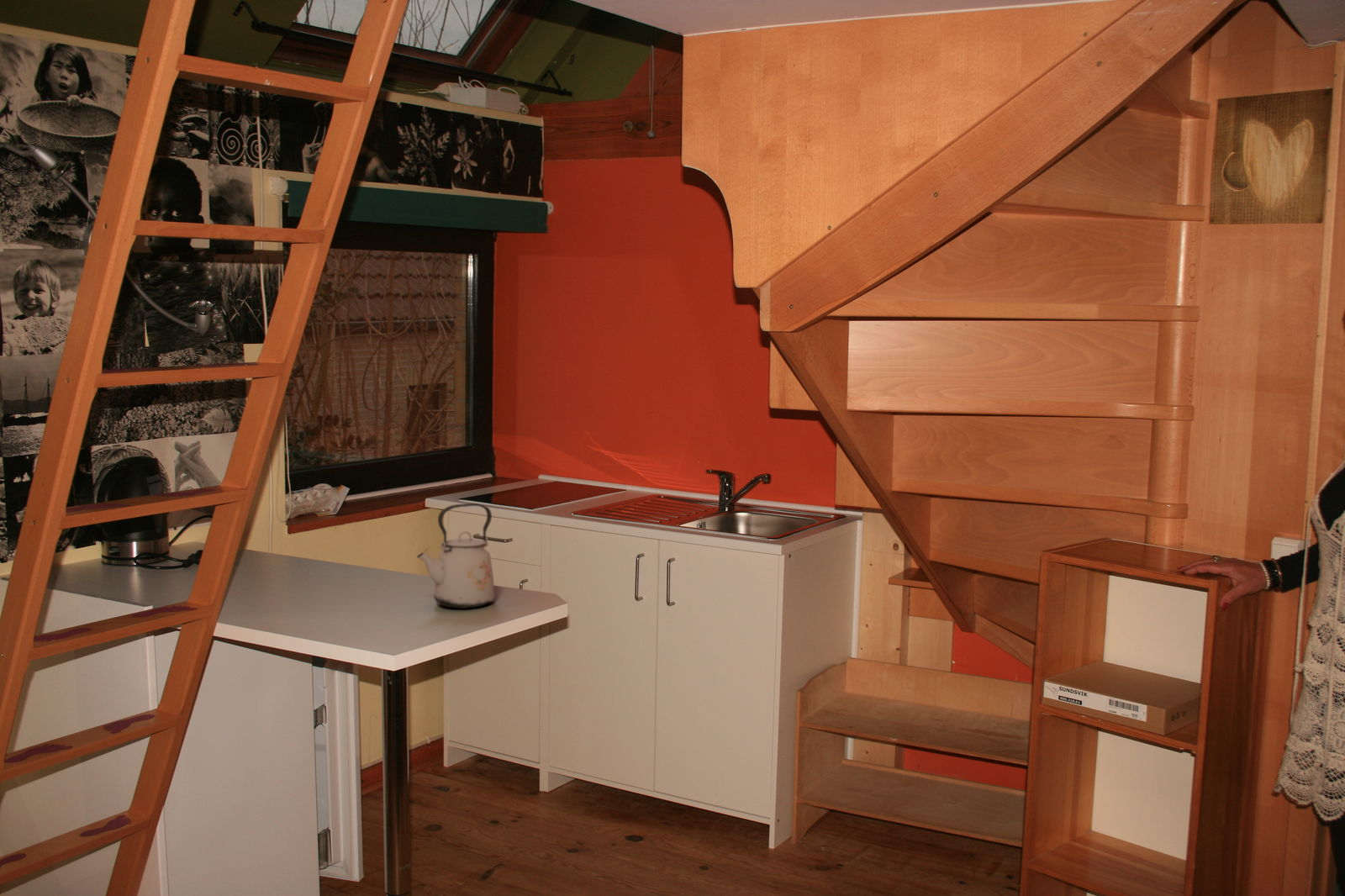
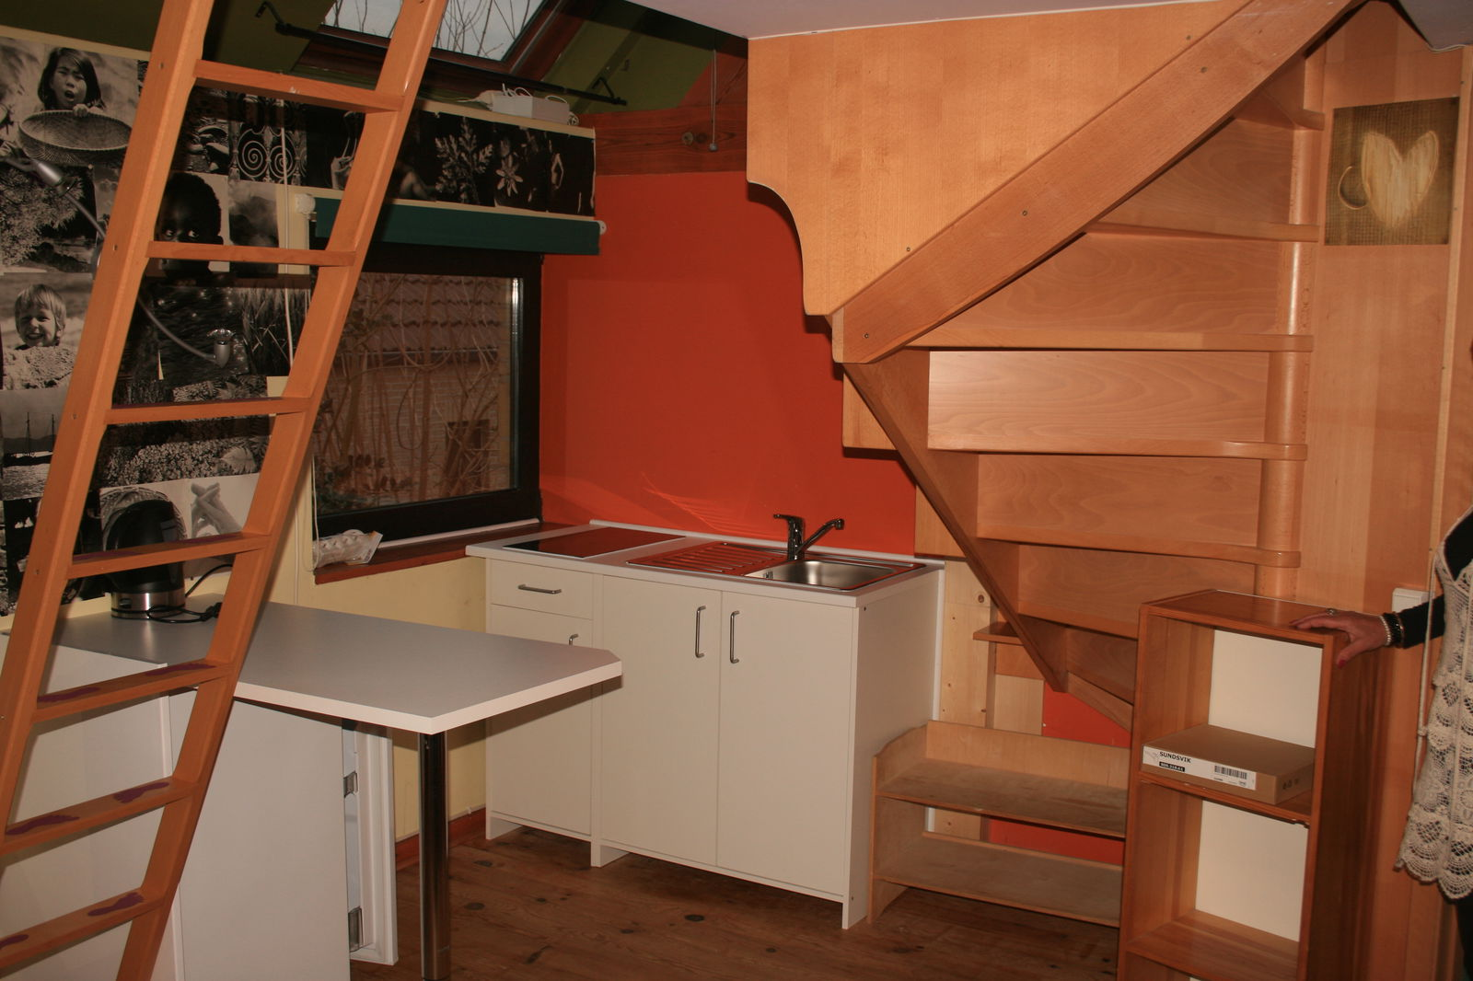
- kettle [416,503,495,609]
